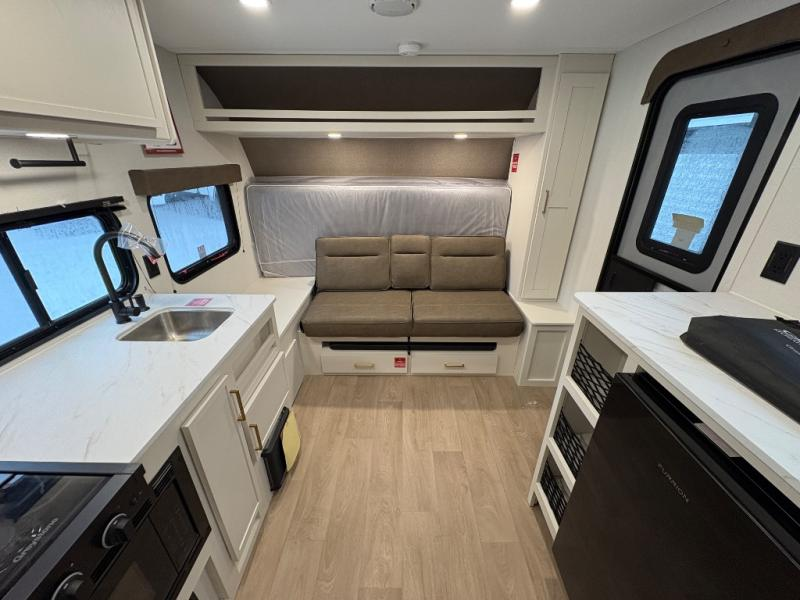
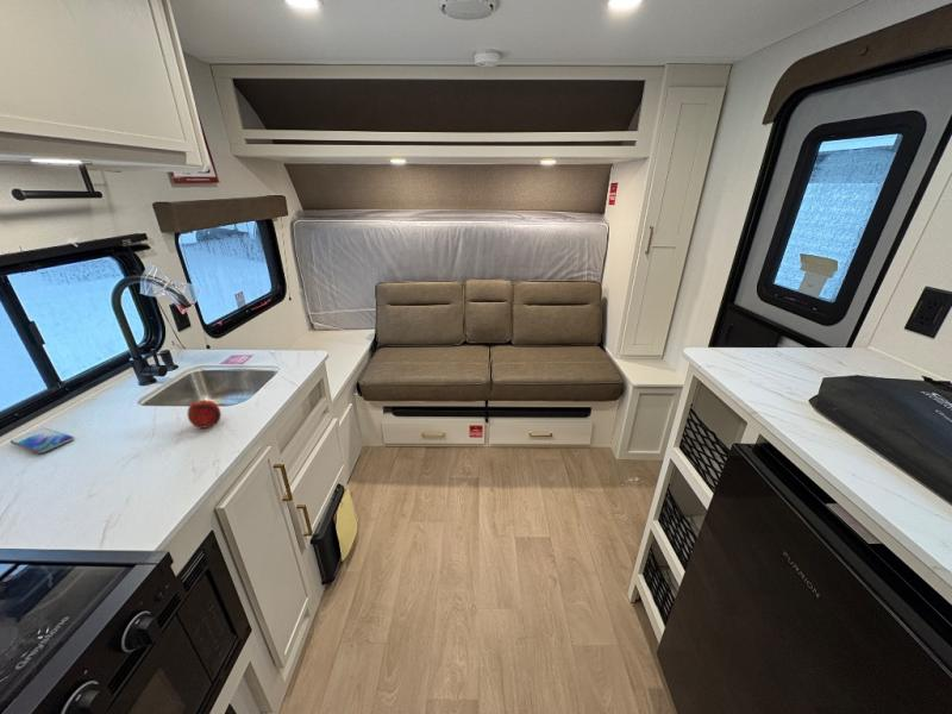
+ smartphone [10,427,75,455]
+ fruit [187,399,223,430]
